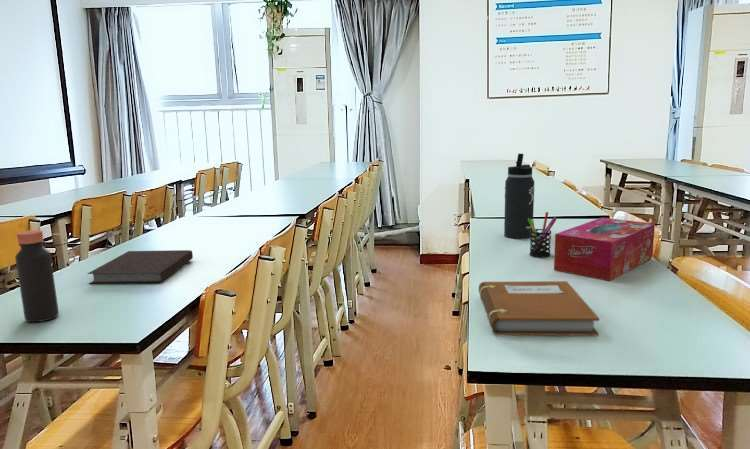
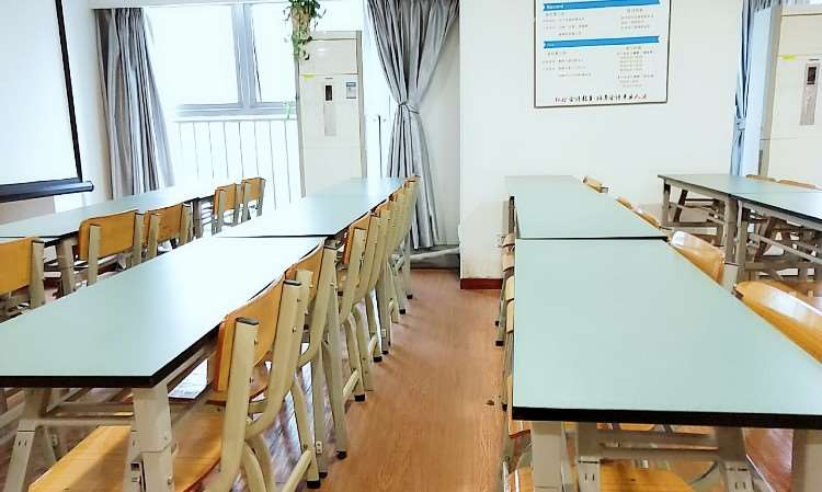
- notebook [478,280,600,336]
- notebook [86,249,194,285]
- pen holder [528,211,558,258]
- thermos bottle [503,153,536,240]
- tissue box [553,217,656,282]
- bottle [14,229,60,323]
